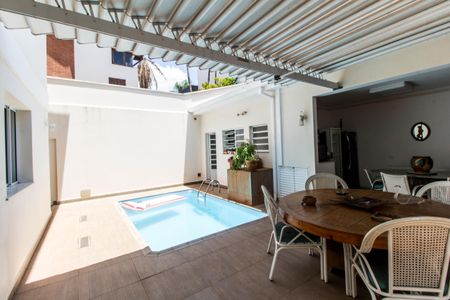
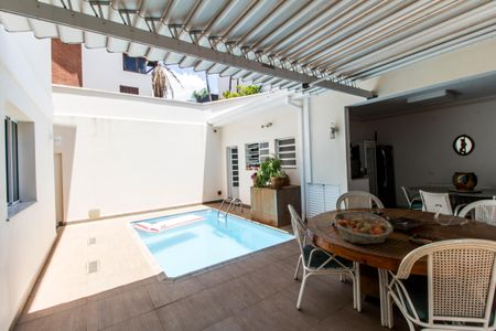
+ fruit basket [332,210,395,245]
